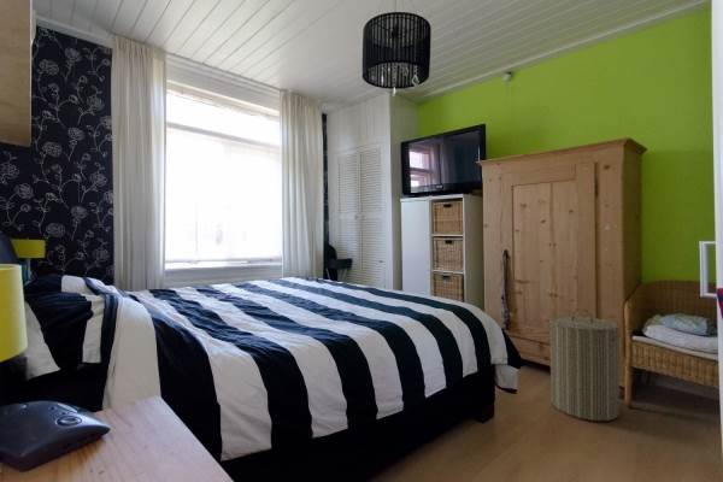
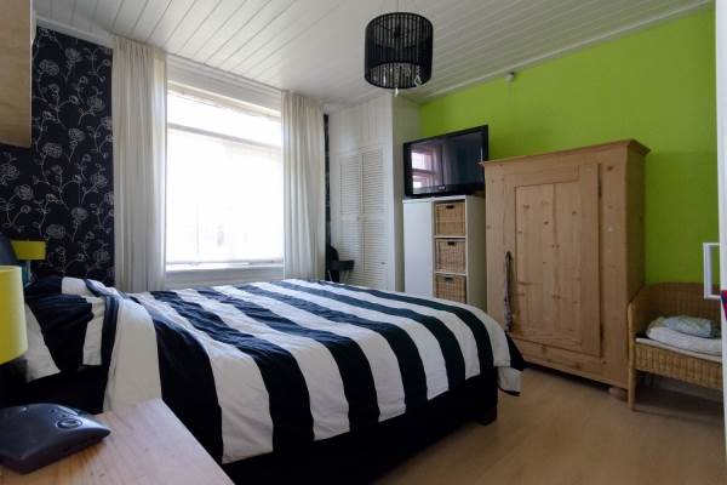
- laundry hamper [543,307,629,422]
